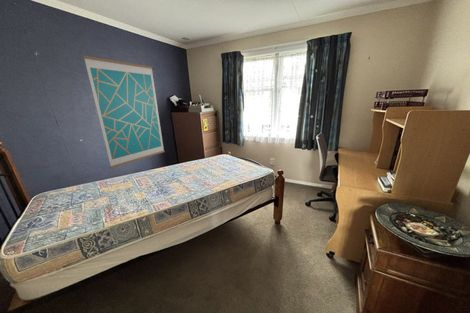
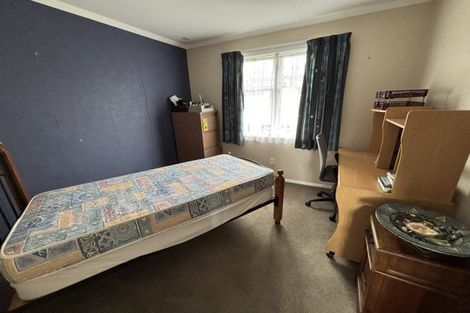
- wall art [82,55,166,169]
